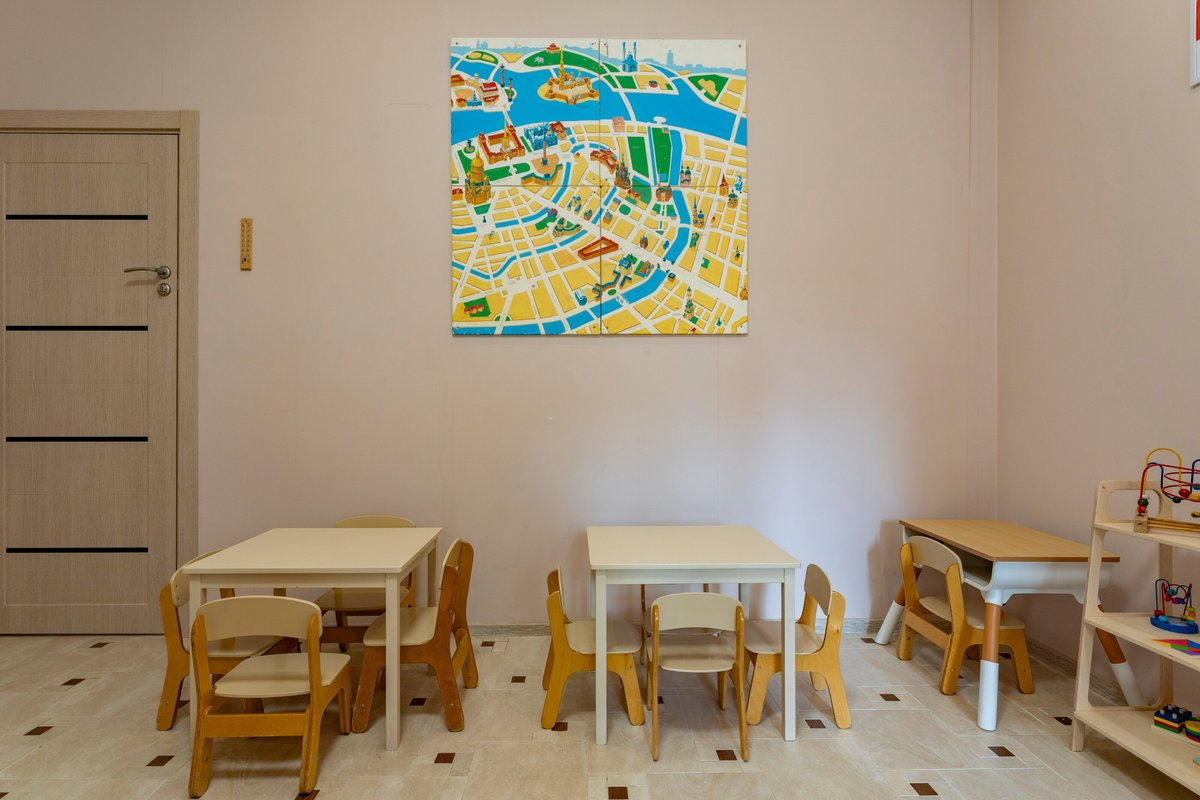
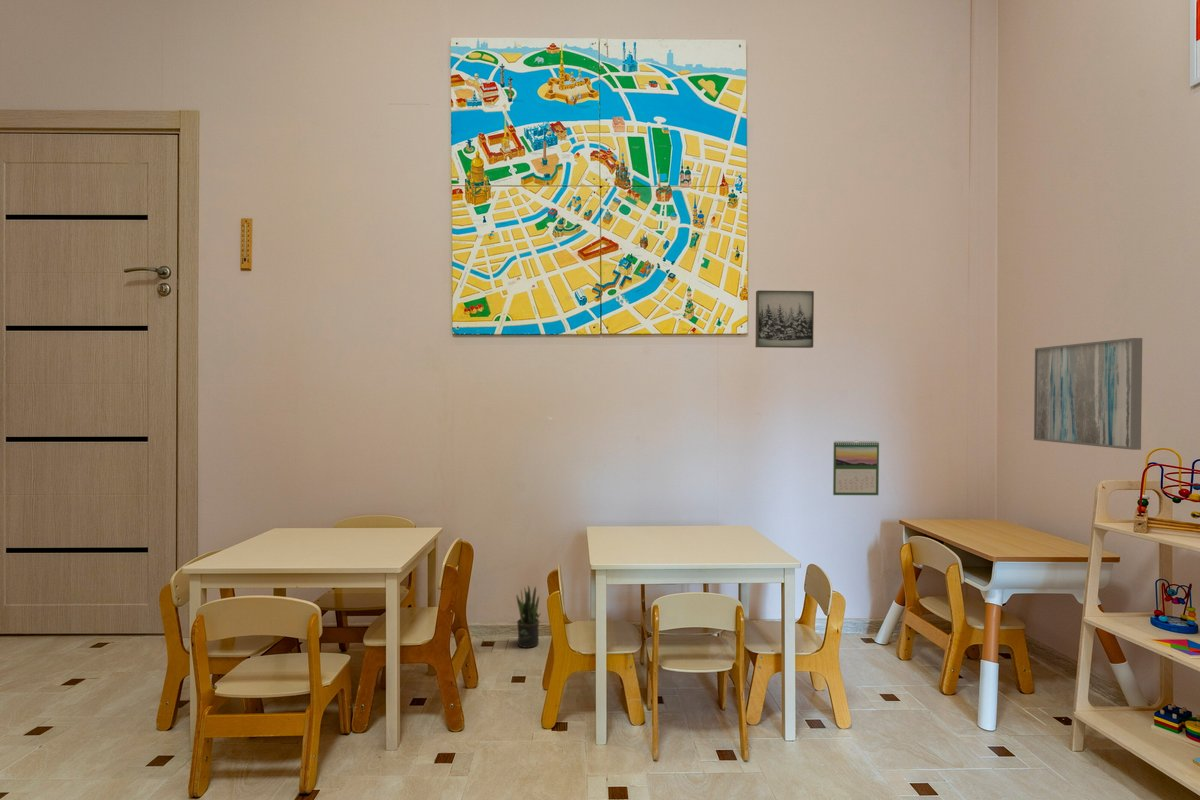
+ wall art [1033,337,1143,451]
+ potted plant [516,584,542,649]
+ wall art [754,289,815,349]
+ calendar [832,439,880,496]
